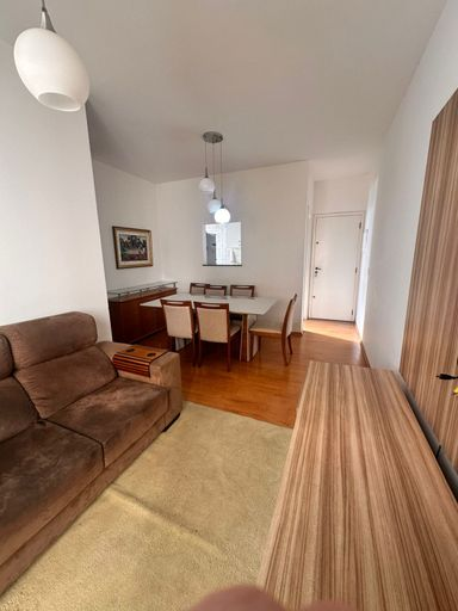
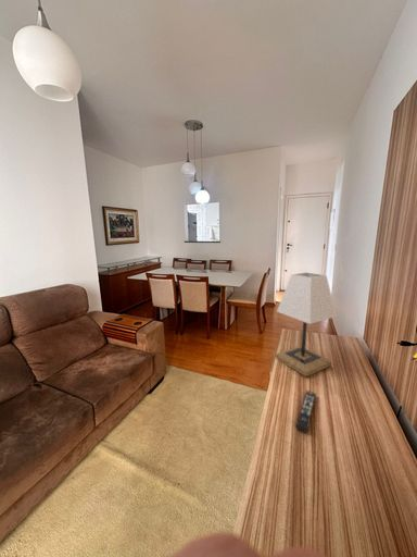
+ remote control [295,389,317,434]
+ lamp [274,272,338,377]
